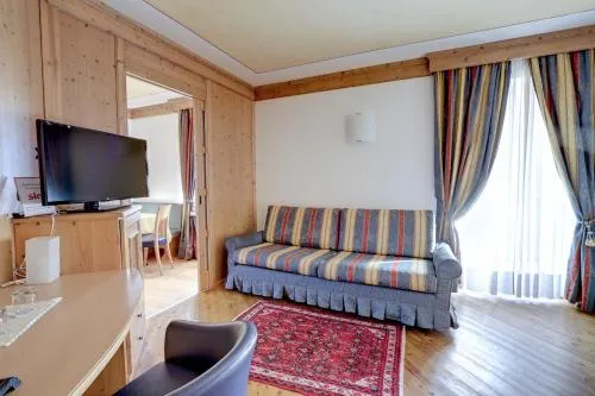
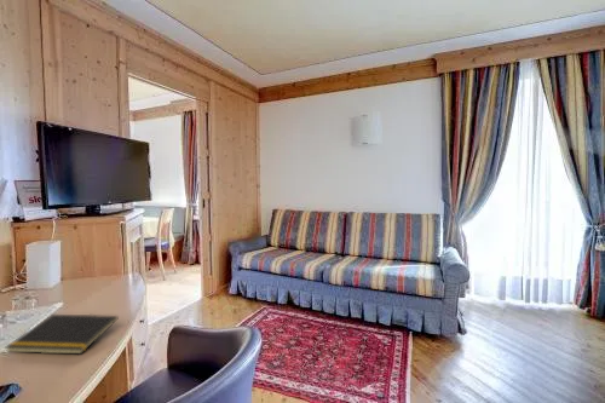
+ notepad [4,313,119,355]
